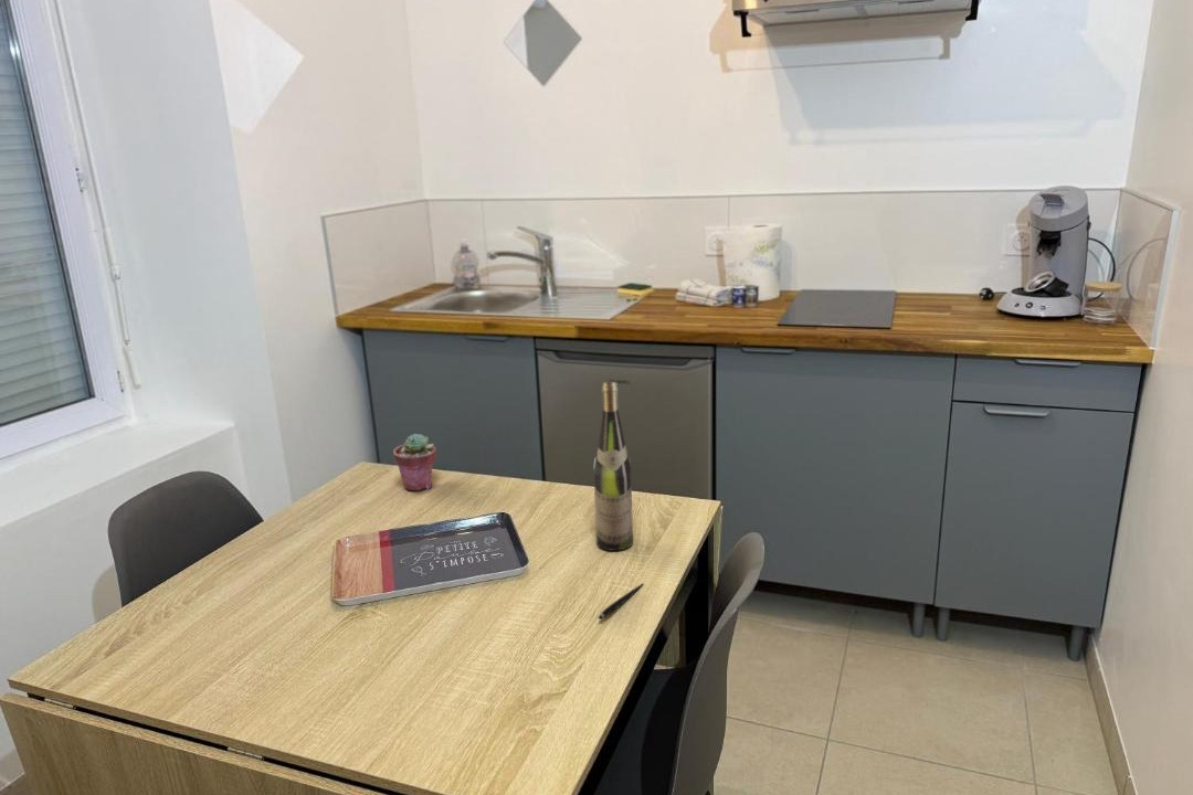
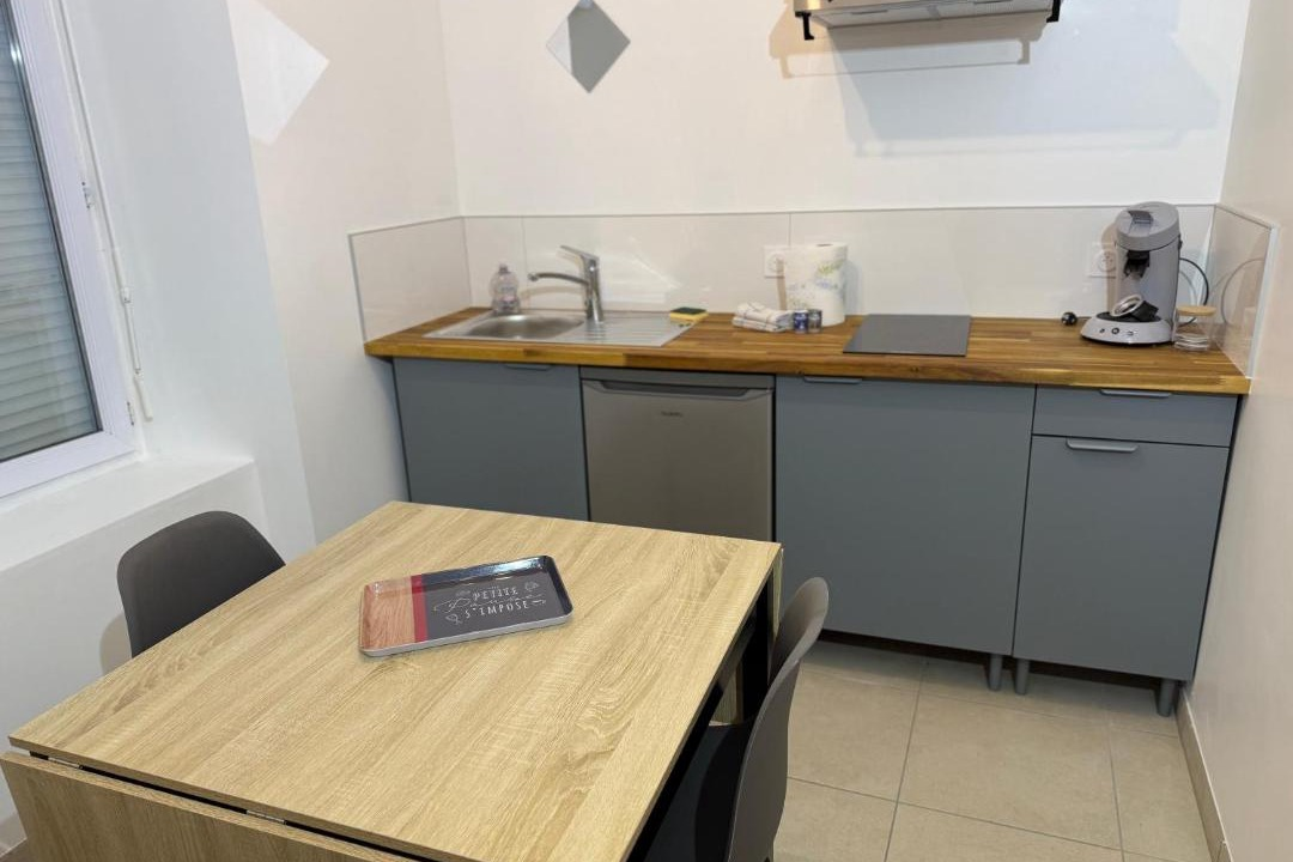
- potted succulent [392,433,437,491]
- pen [596,582,645,621]
- wine bottle [593,381,634,552]
